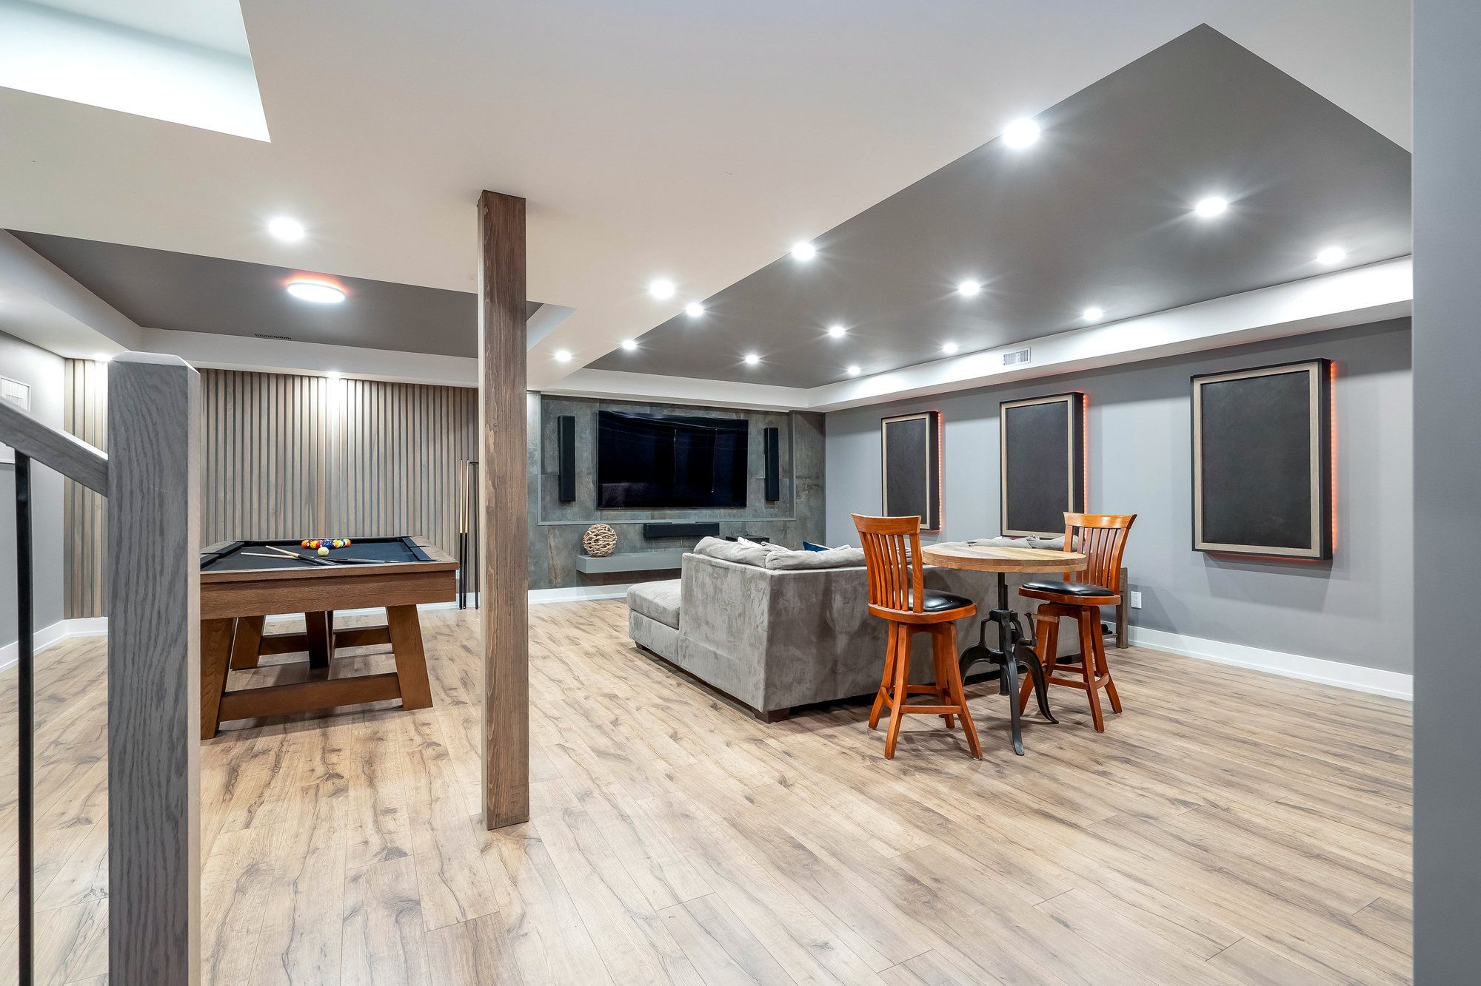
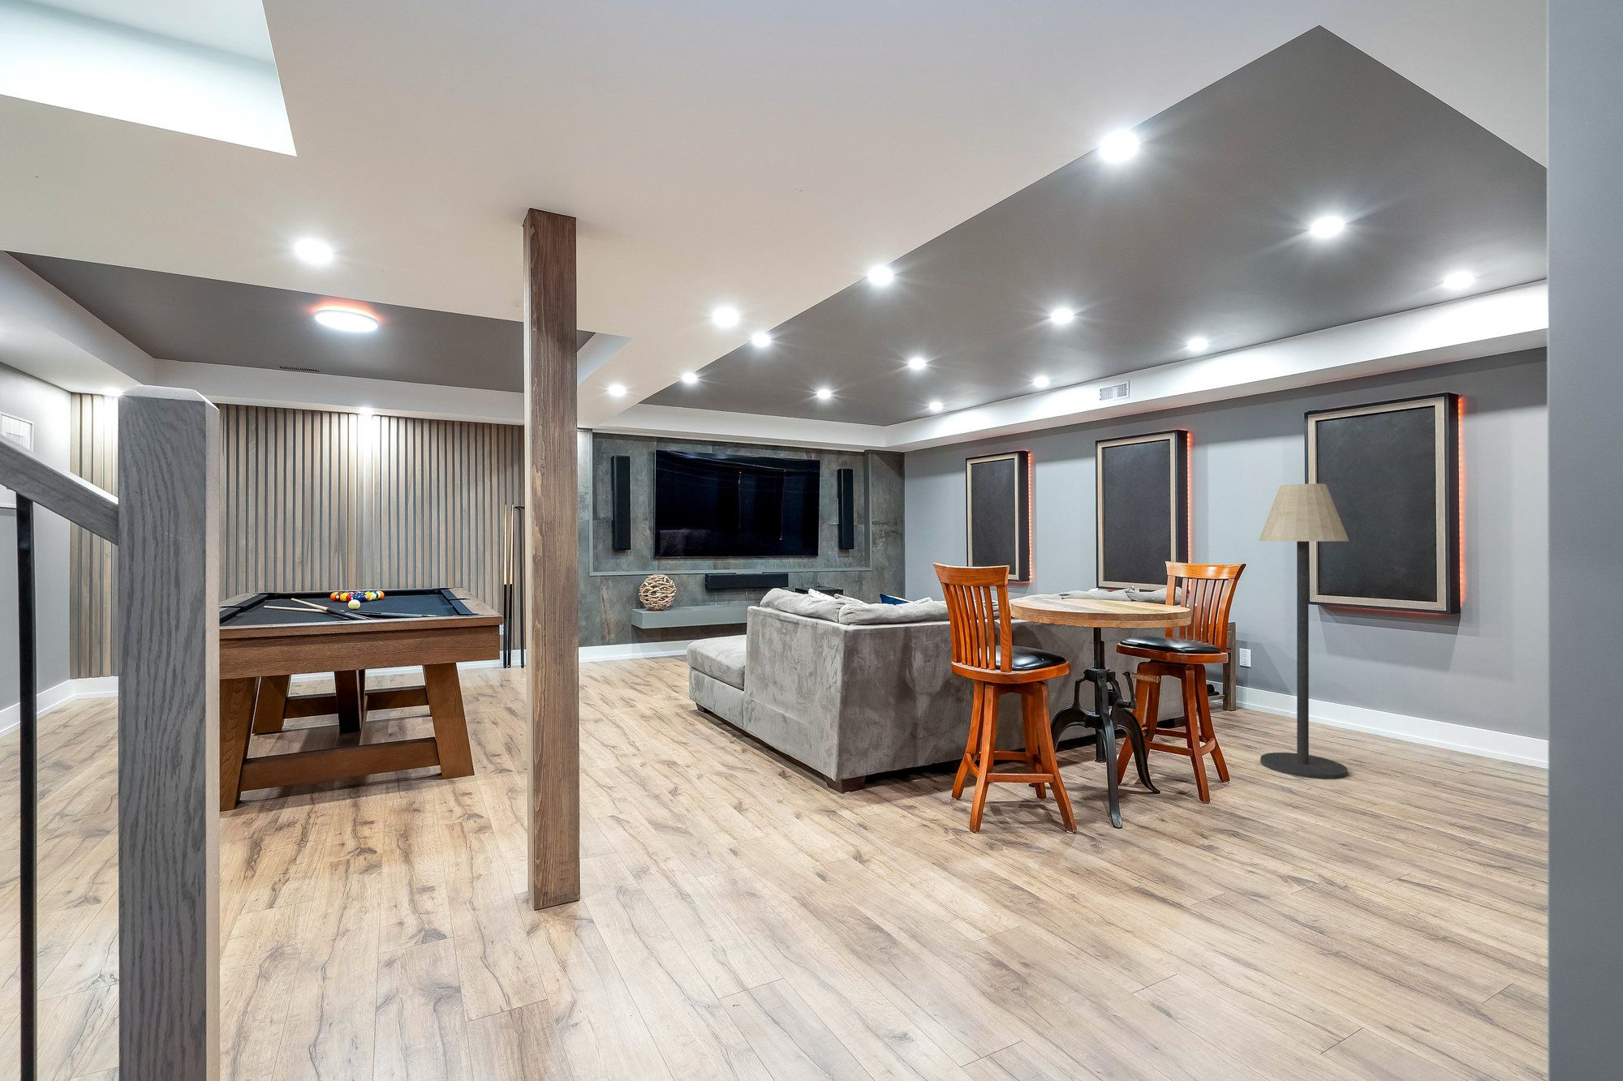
+ floor lamp [1259,484,1349,781]
